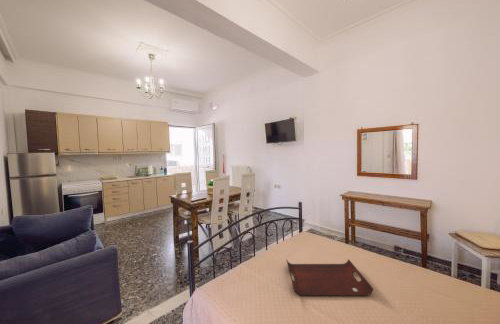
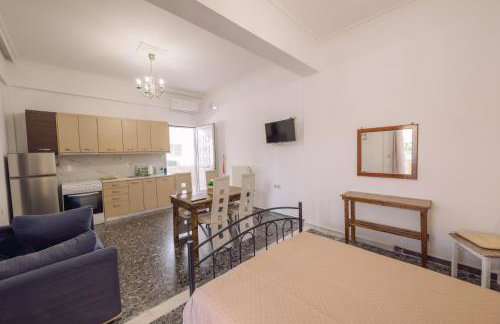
- serving tray [286,258,374,297]
